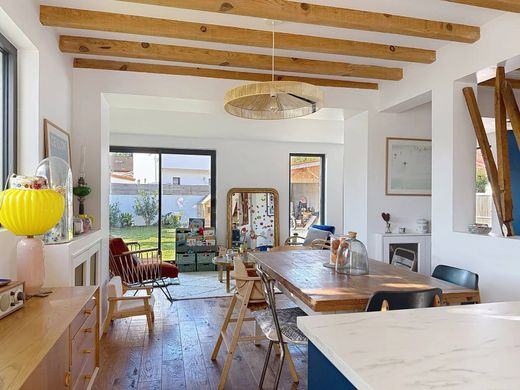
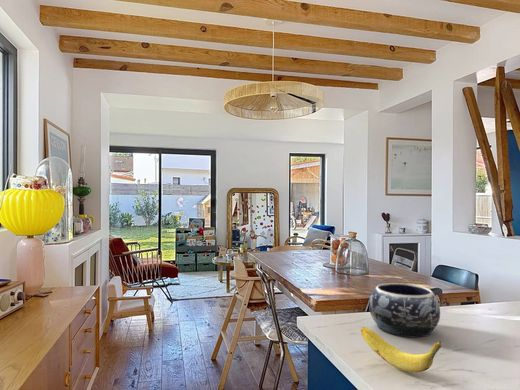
+ banana [360,326,443,373]
+ decorative bowl [368,282,441,338]
